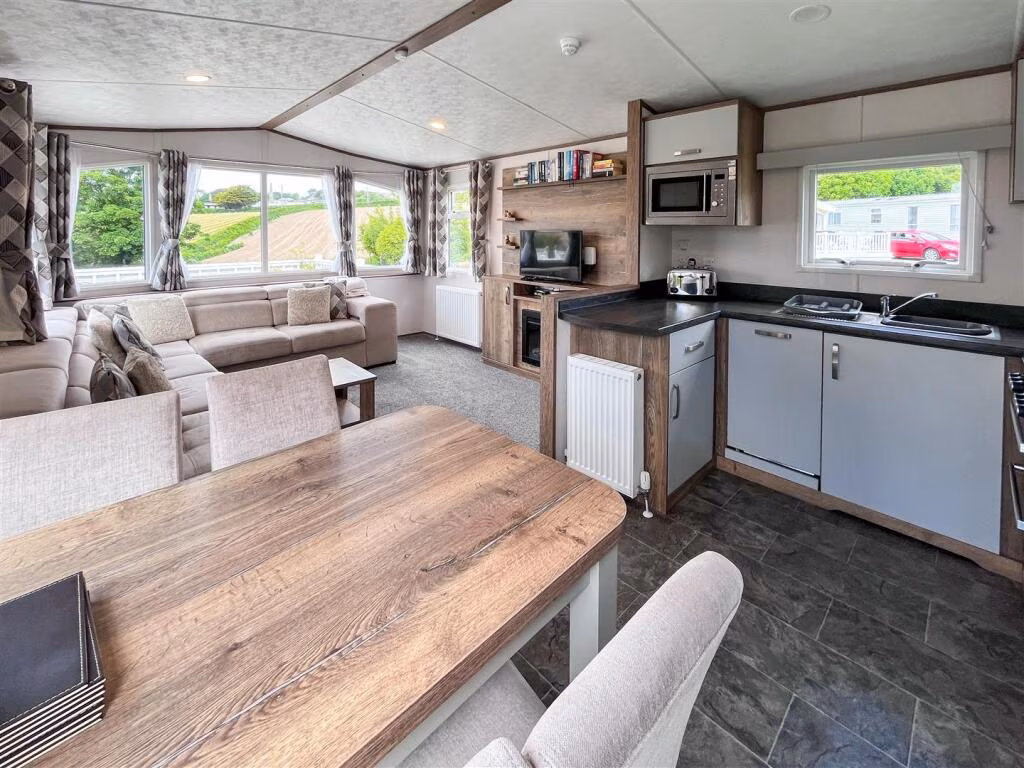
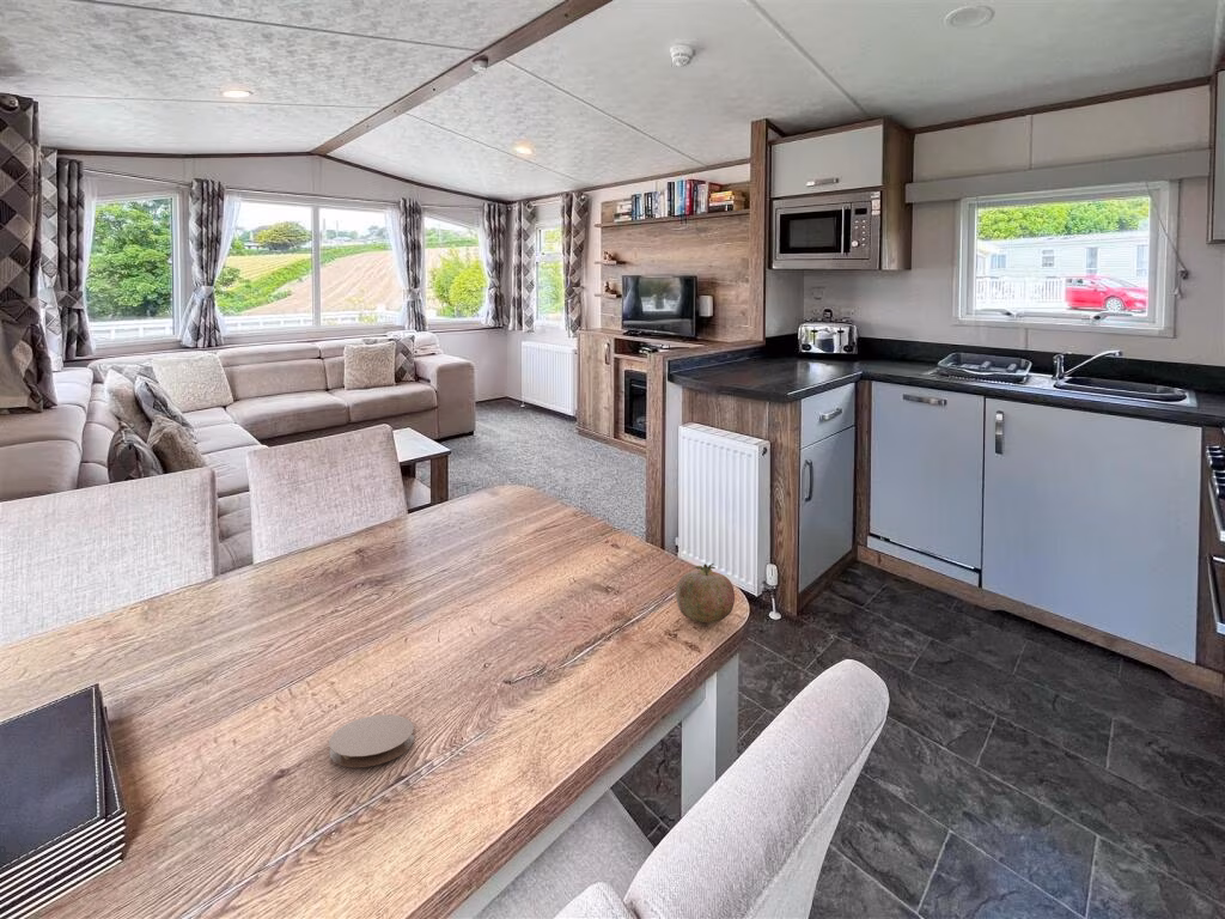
+ fruit [675,562,736,625]
+ coaster [328,713,415,768]
